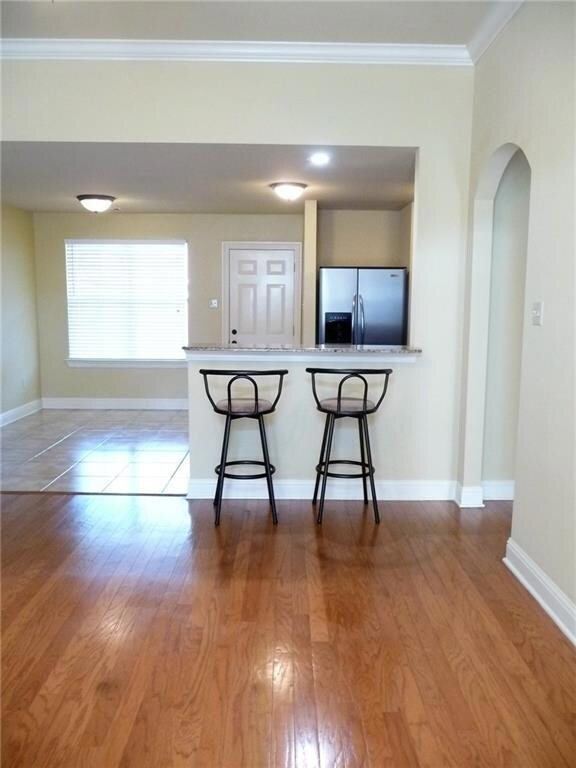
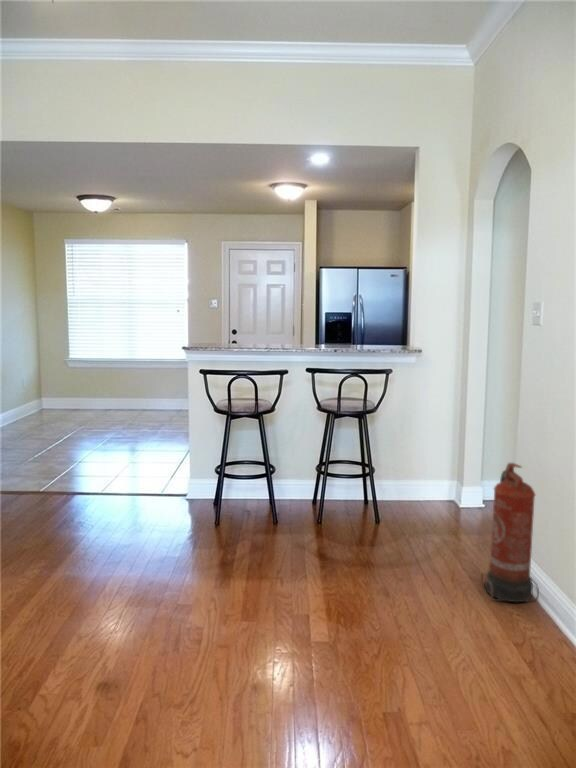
+ fire extinguisher [480,462,540,603]
